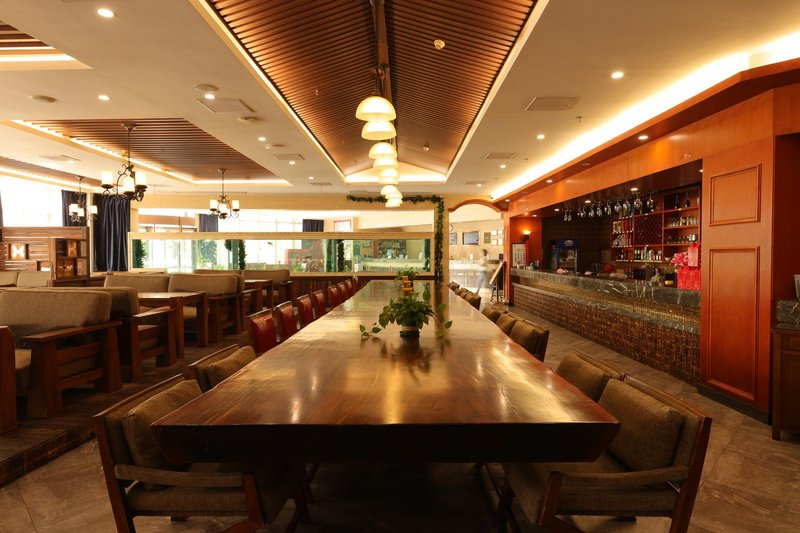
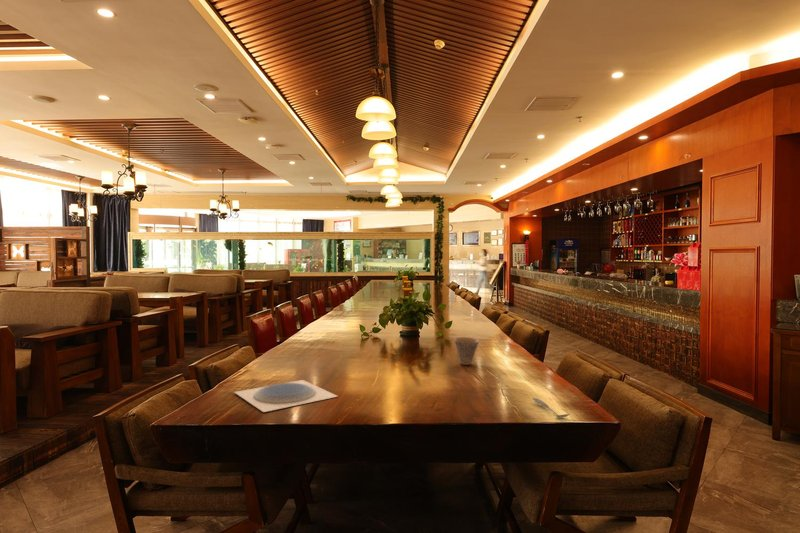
+ plate [233,379,339,413]
+ cup [454,336,480,366]
+ spoon [532,397,570,418]
